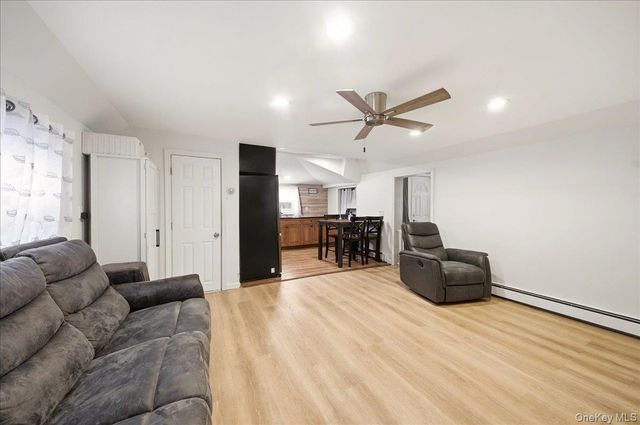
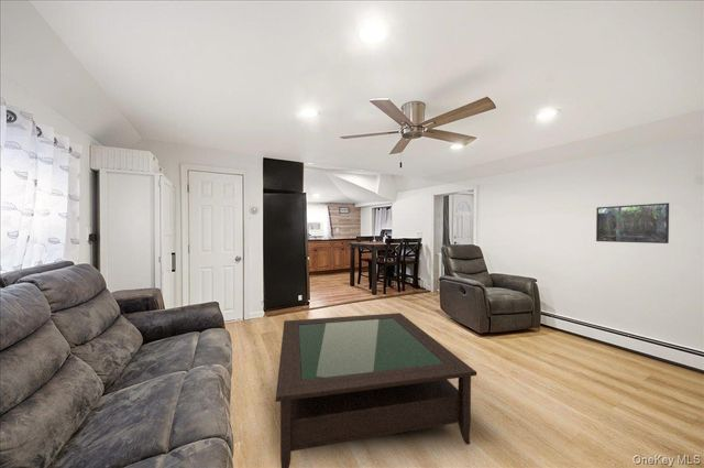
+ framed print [595,202,670,244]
+ coffee table [275,312,477,468]
